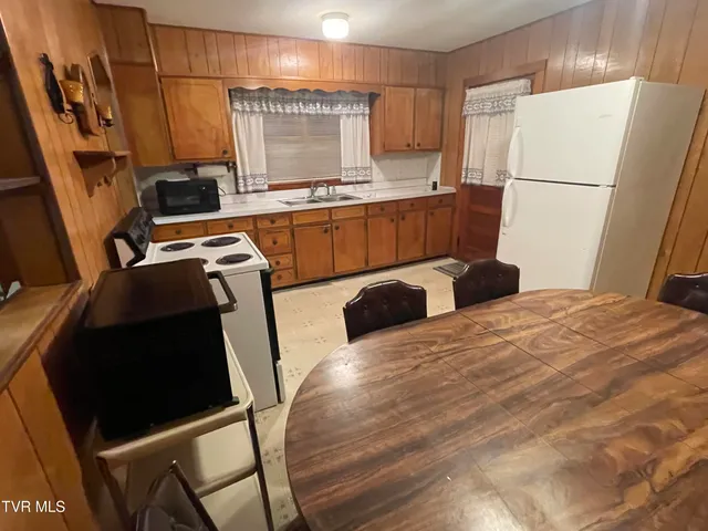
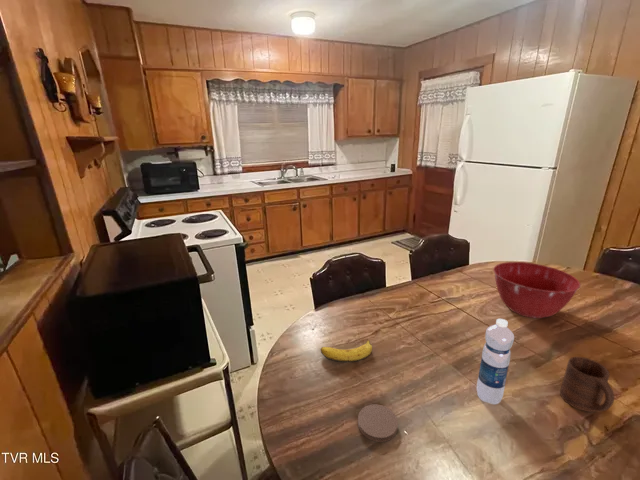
+ water bottle [475,318,515,405]
+ coaster [357,403,399,443]
+ banana [320,338,373,363]
+ cup [559,356,615,413]
+ mixing bowl [492,261,582,319]
